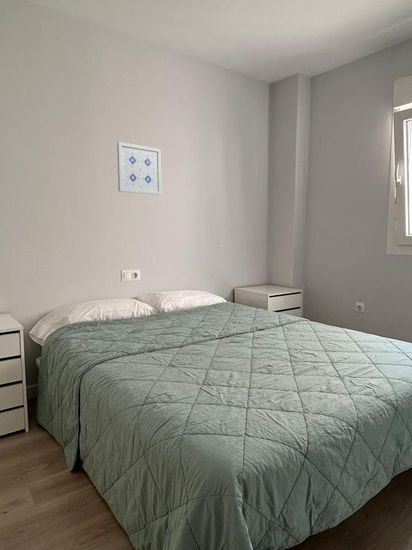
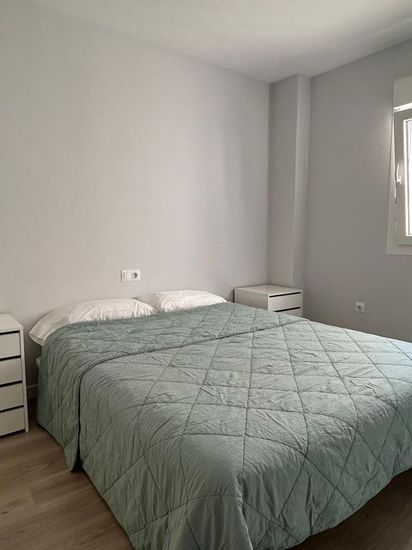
- wall art [116,141,162,196]
